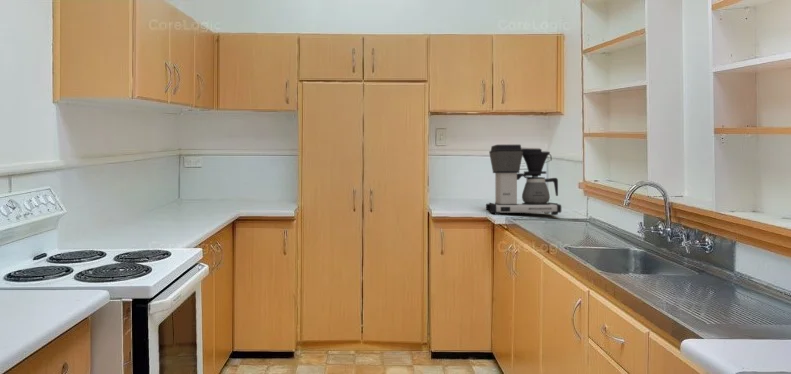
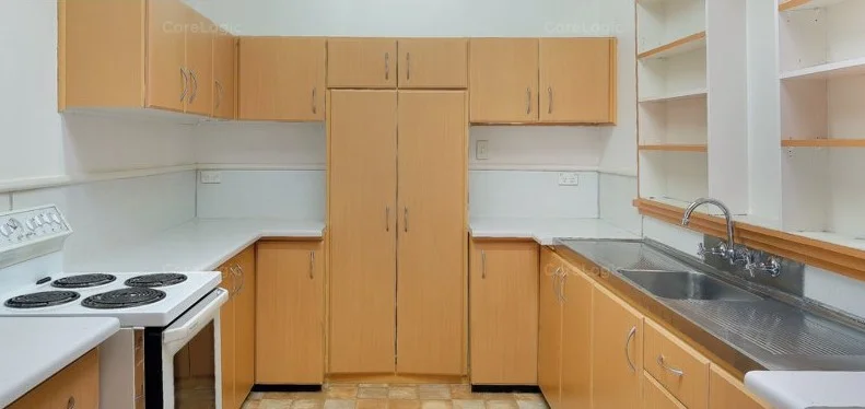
- coffee maker [485,144,562,216]
